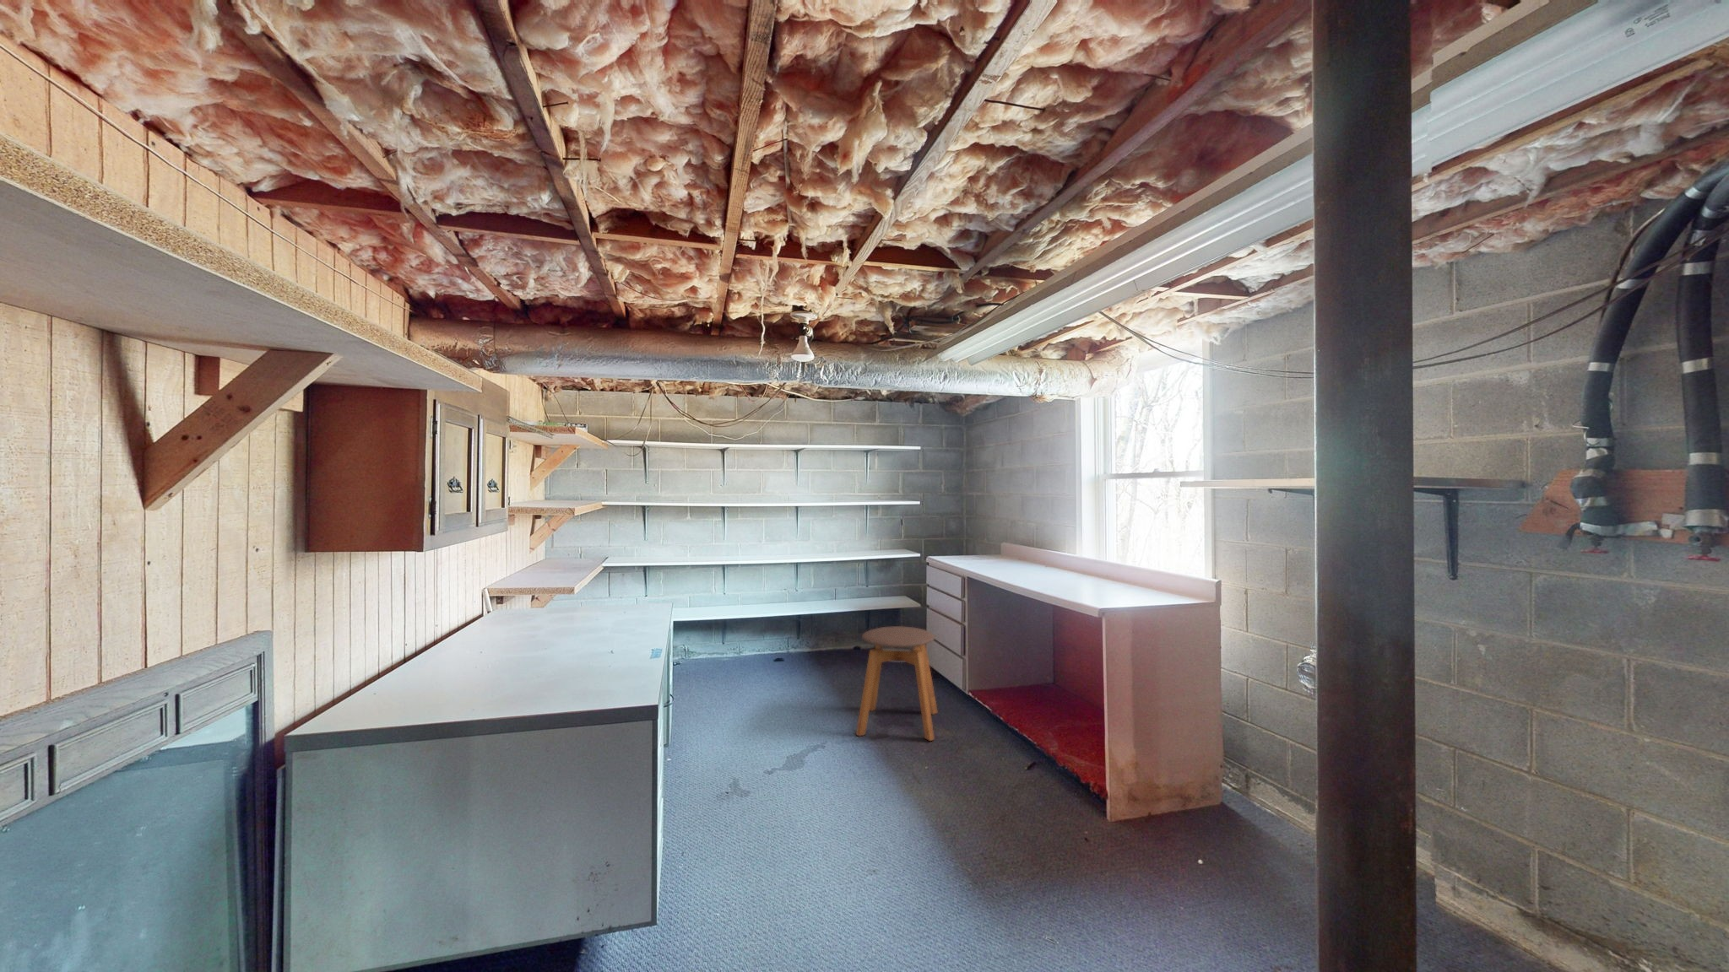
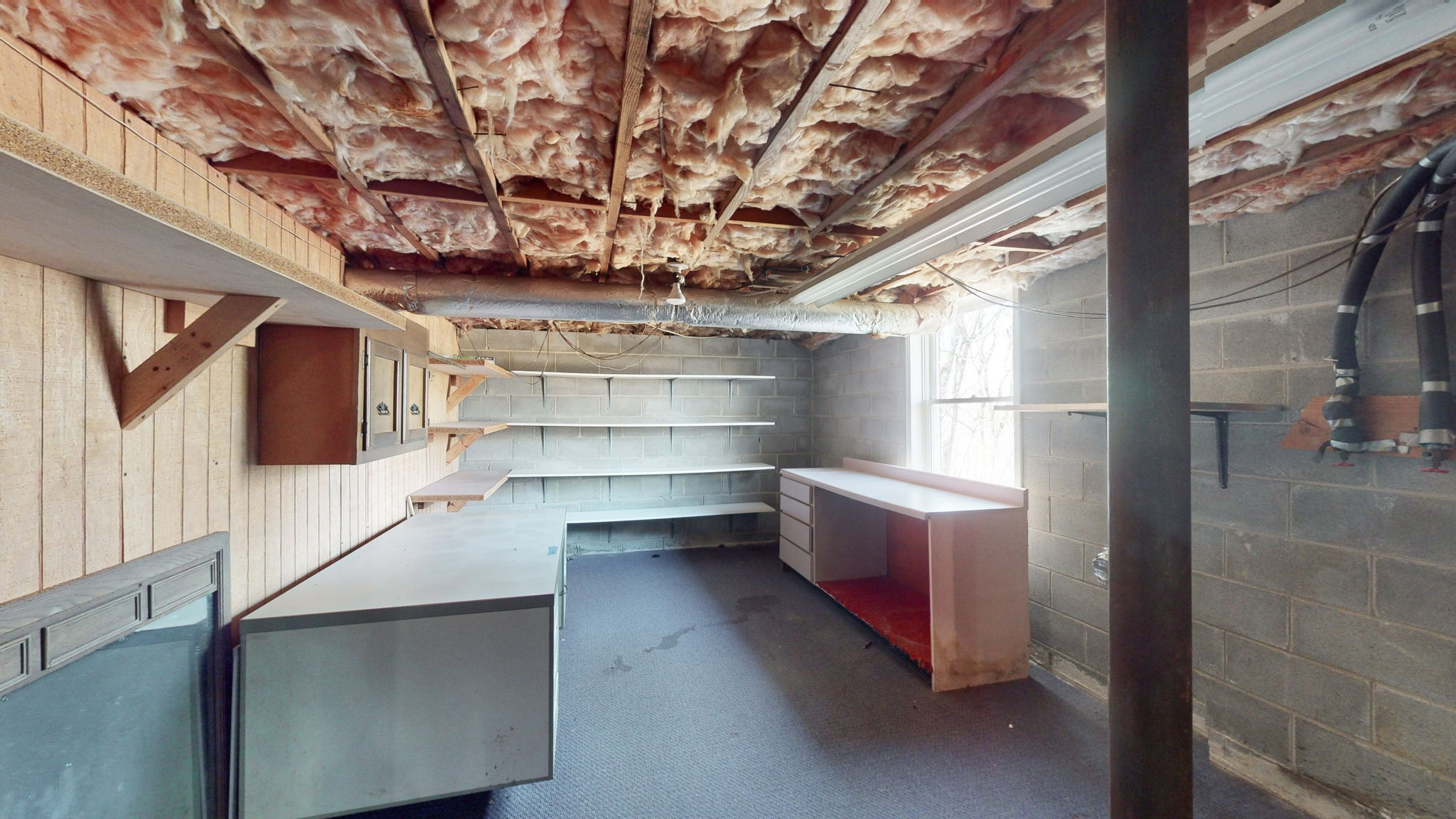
- stool [855,625,939,742]
